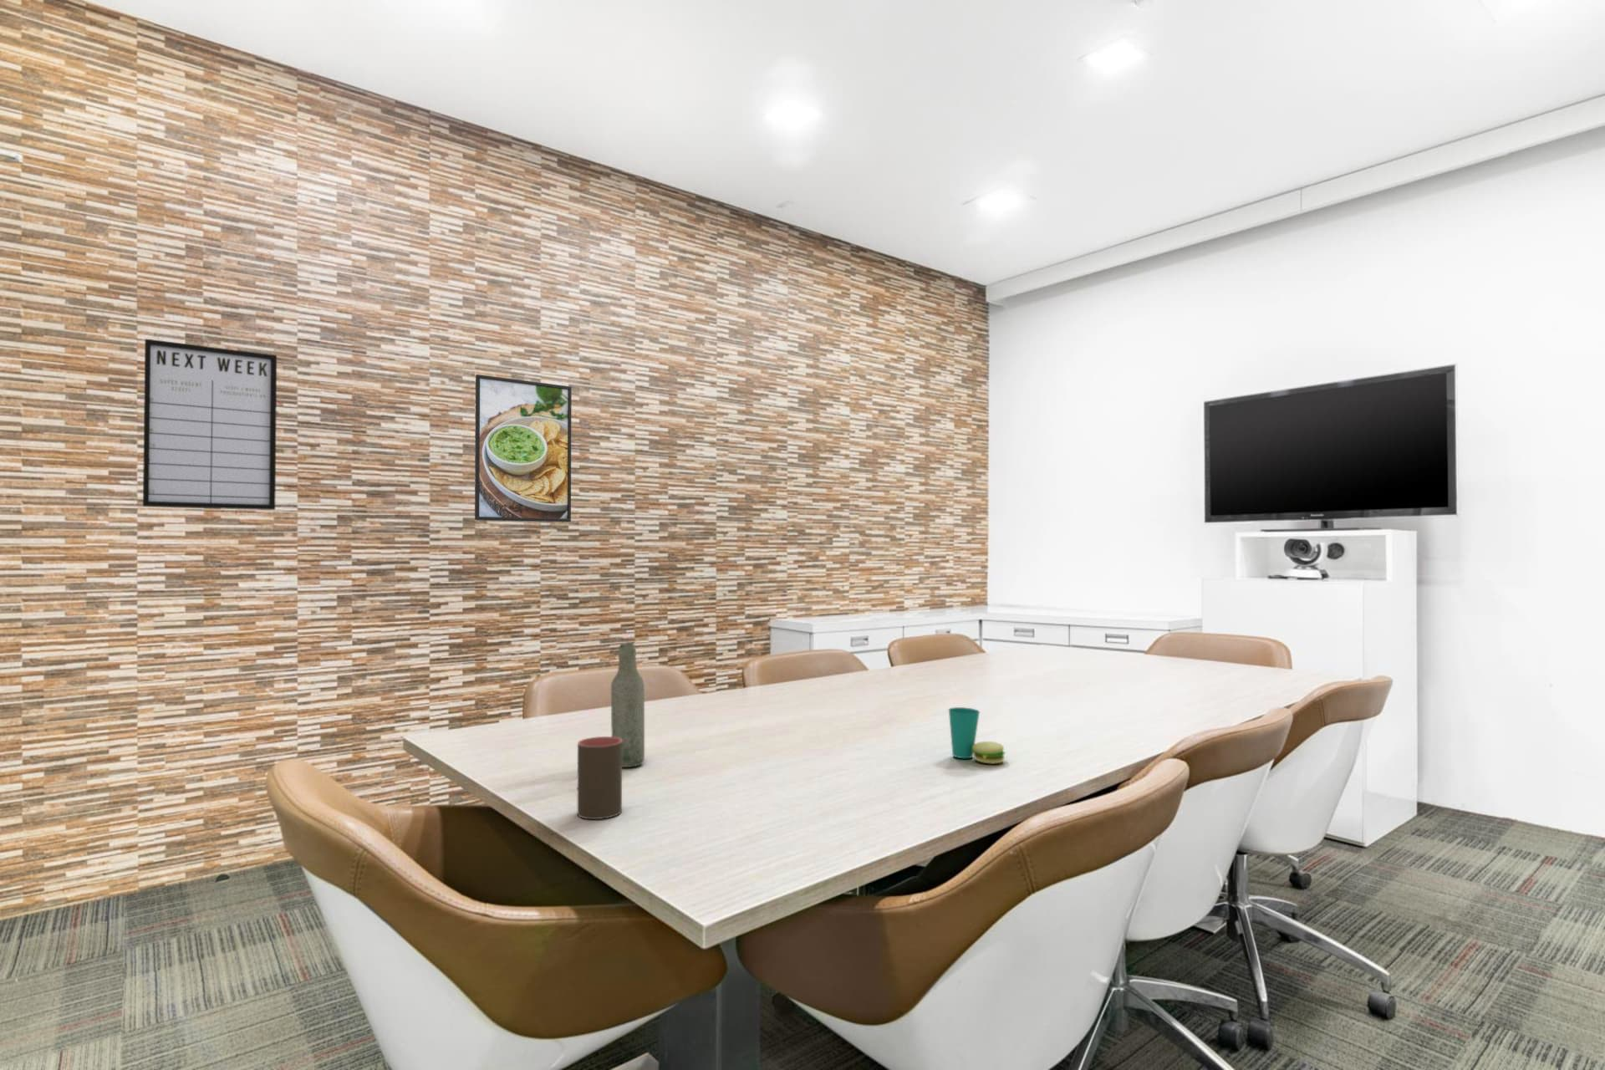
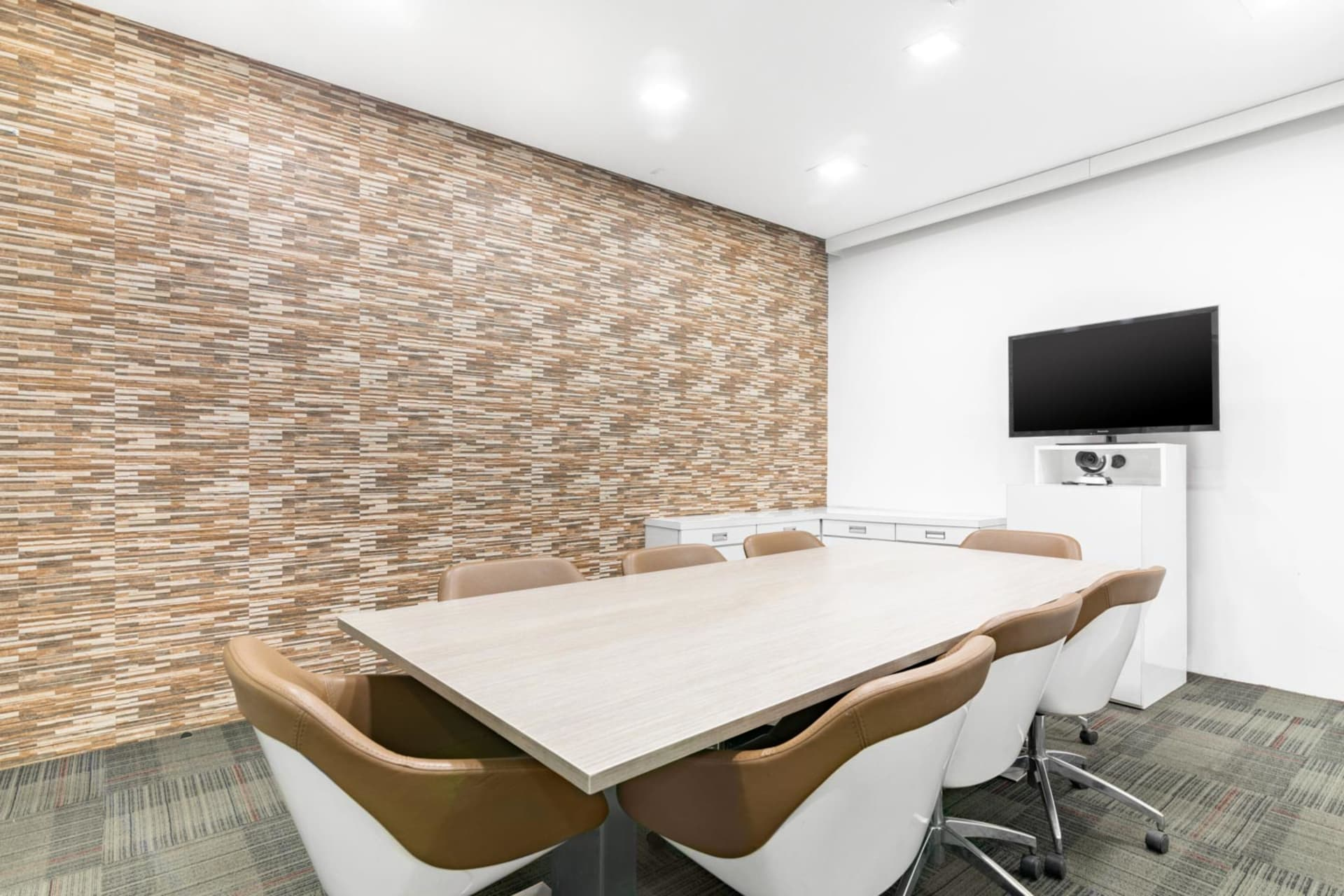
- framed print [474,374,572,522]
- cup [947,706,1007,764]
- writing board [142,338,277,511]
- cup [577,736,622,820]
- bottle [610,642,645,768]
